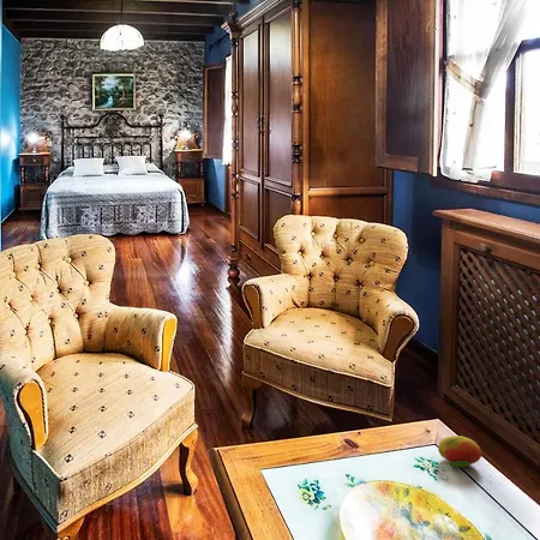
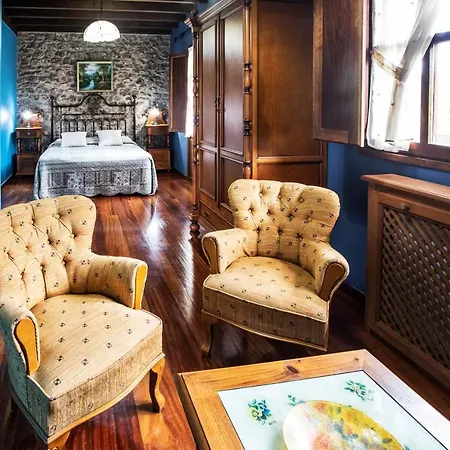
- fruit [437,434,482,469]
